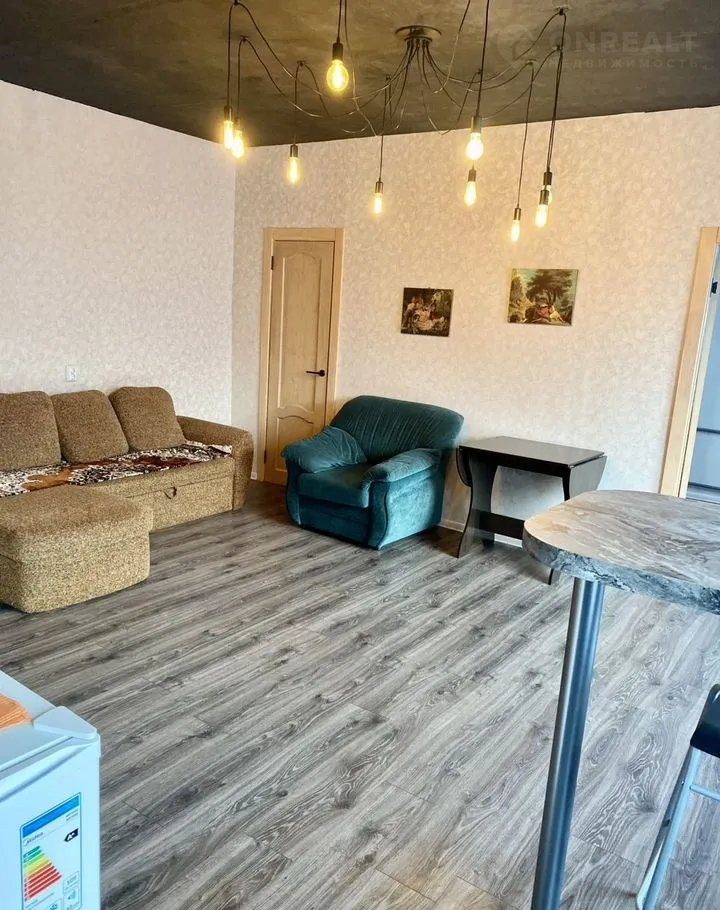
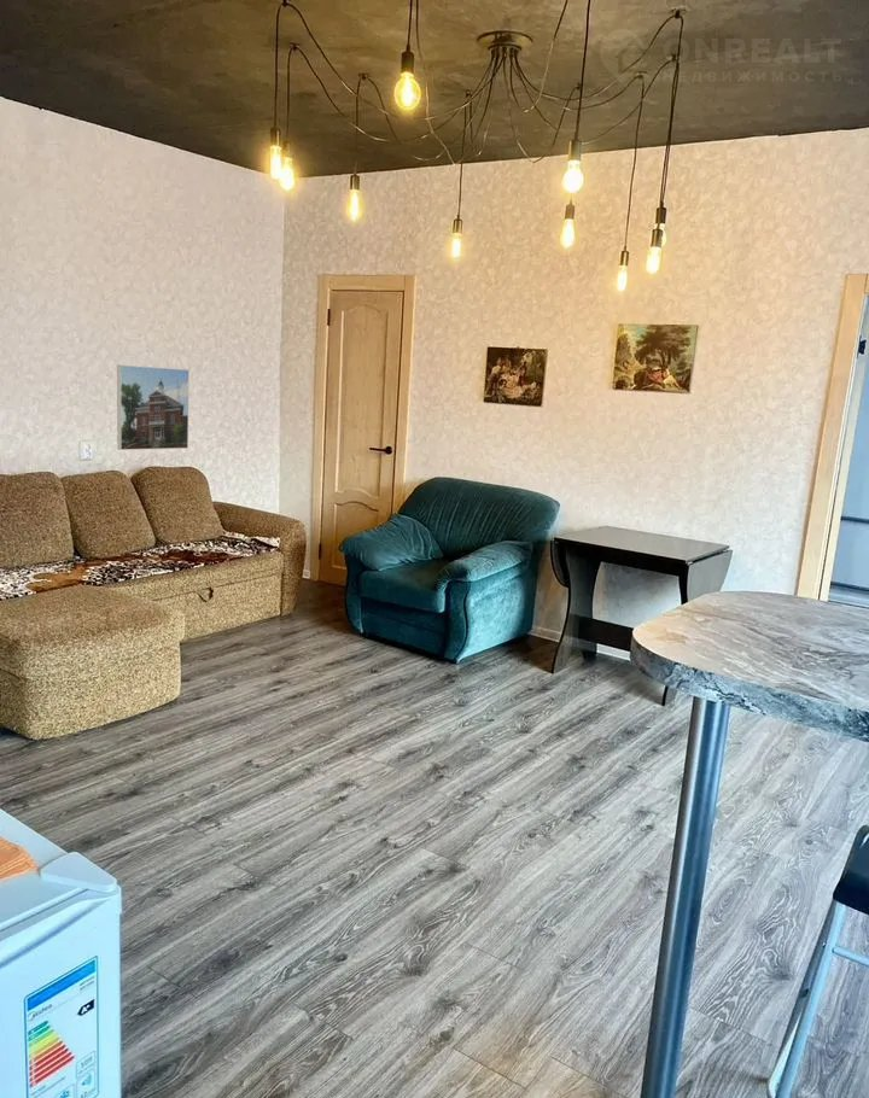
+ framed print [116,363,191,451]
